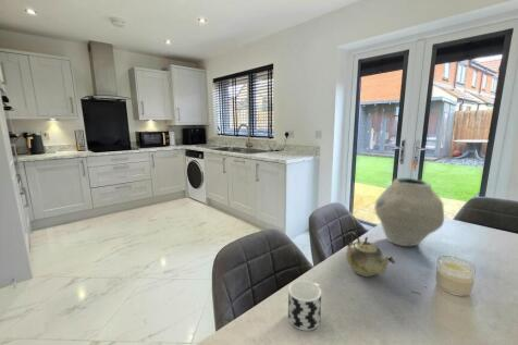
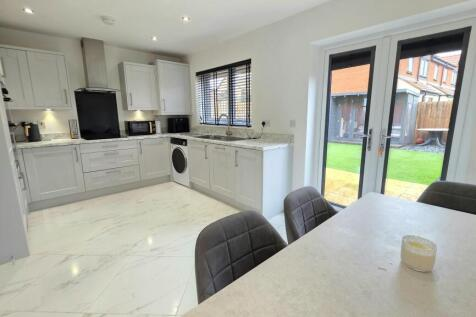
- vase [373,176,445,247]
- teapot [345,231,396,278]
- cup [287,280,323,332]
